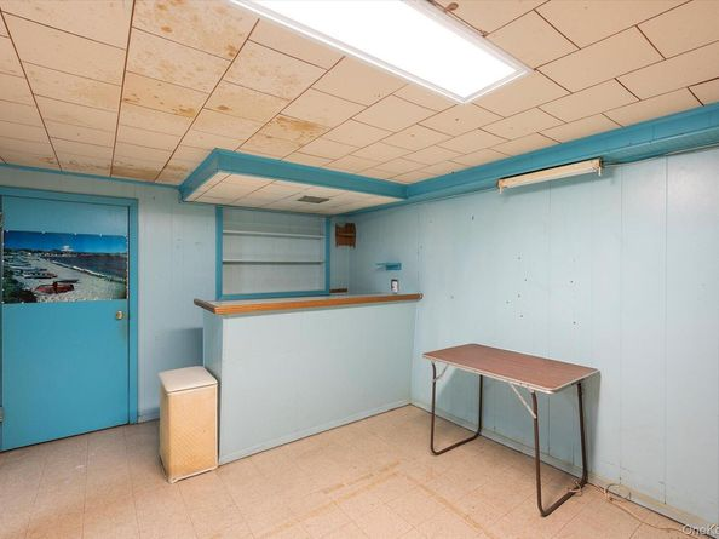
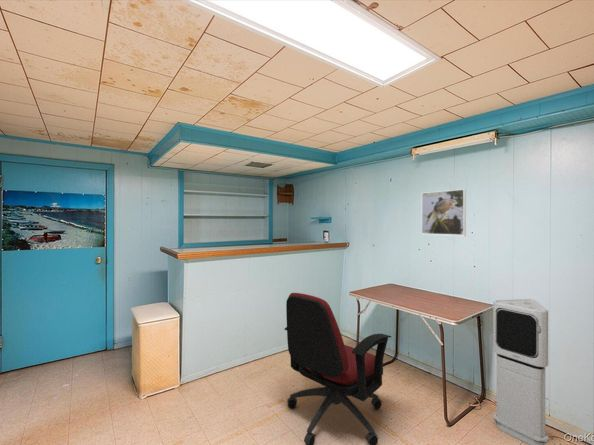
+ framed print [420,188,467,237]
+ air purifier [492,298,550,445]
+ office chair [283,292,392,445]
